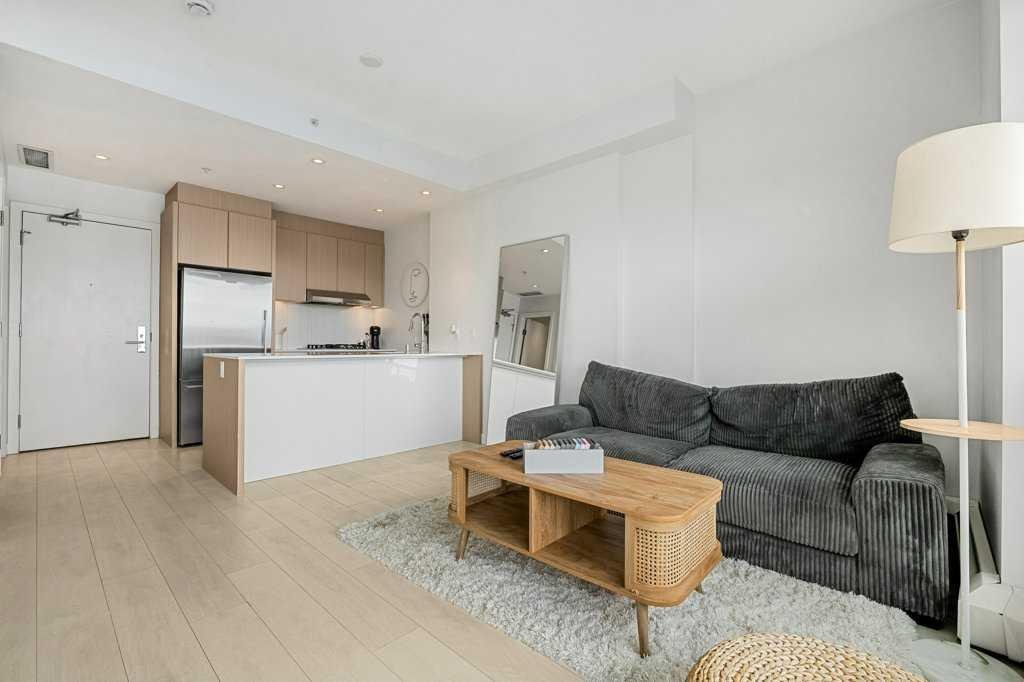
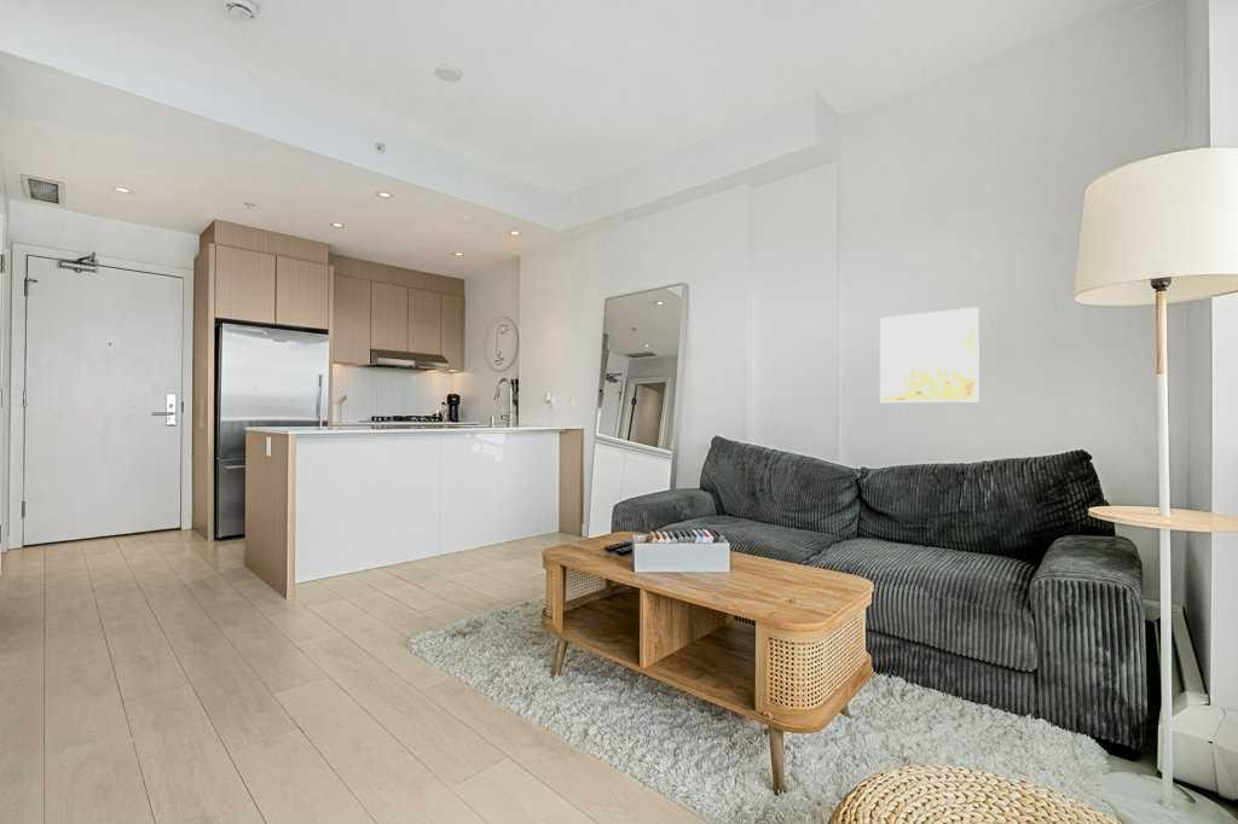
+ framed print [879,306,980,404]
